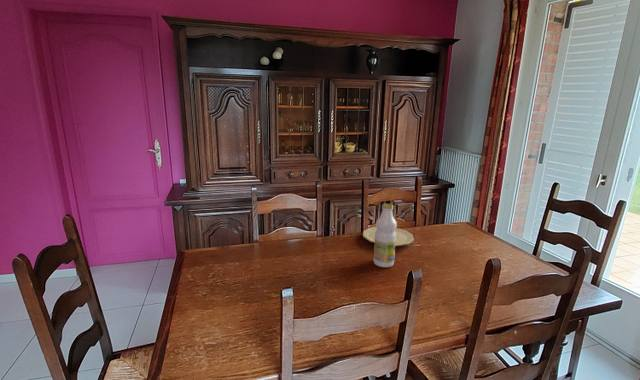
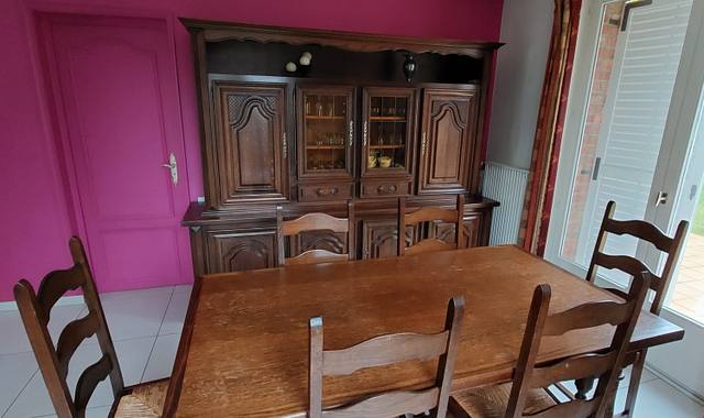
- bottle [372,203,398,268]
- plate [362,226,415,247]
